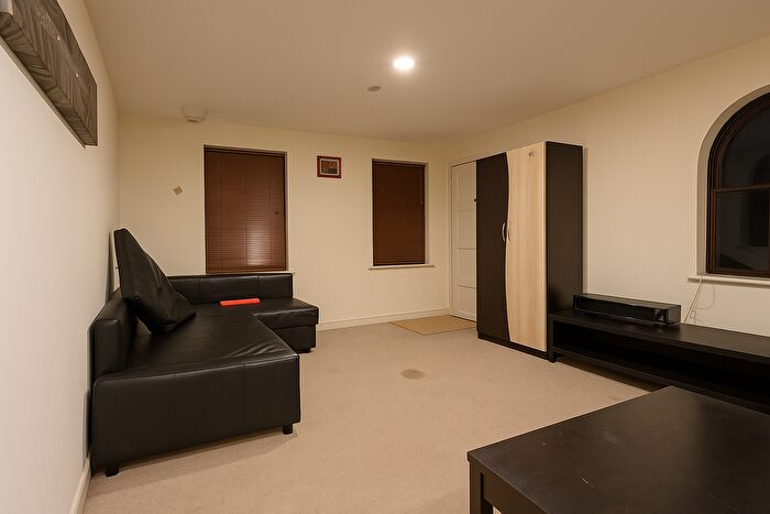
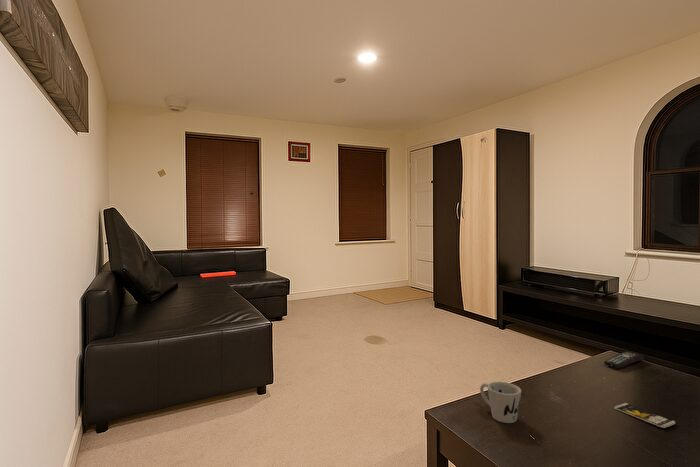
+ remote control [603,350,645,369]
+ mug [479,381,522,424]
+ smartphone [613,402,676,429]
